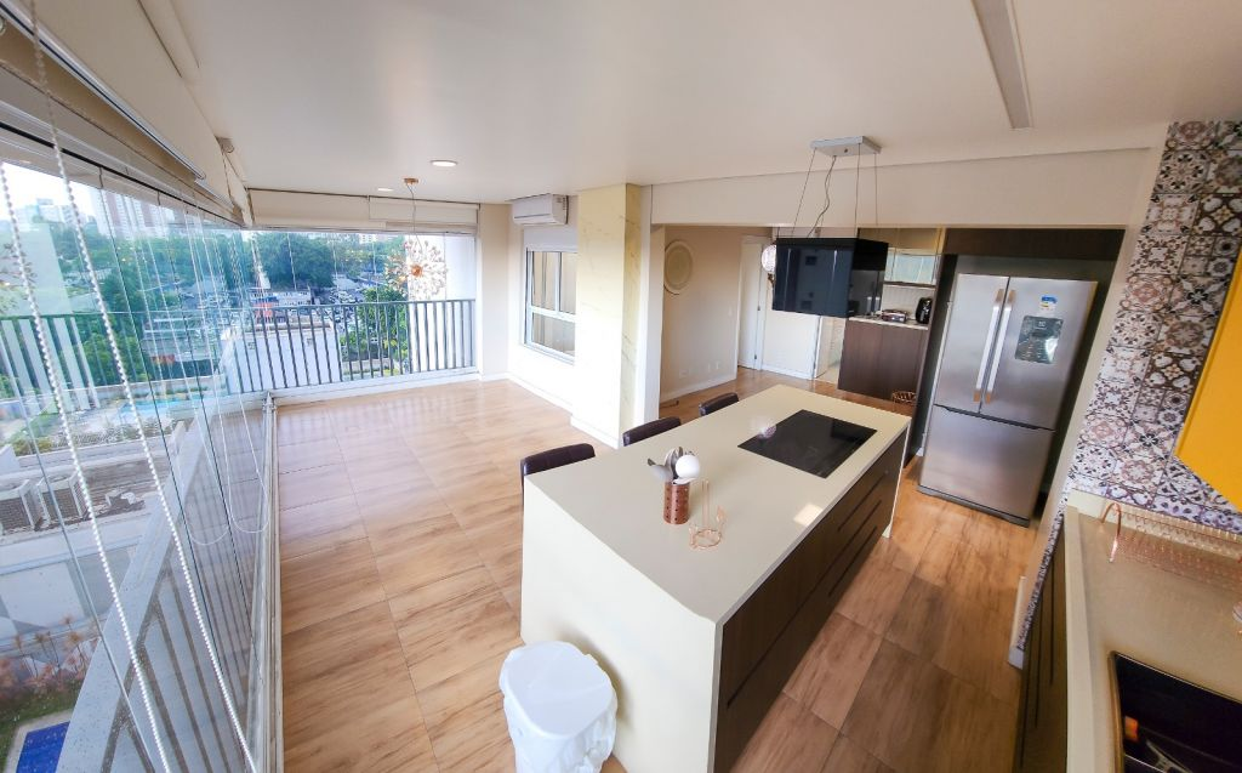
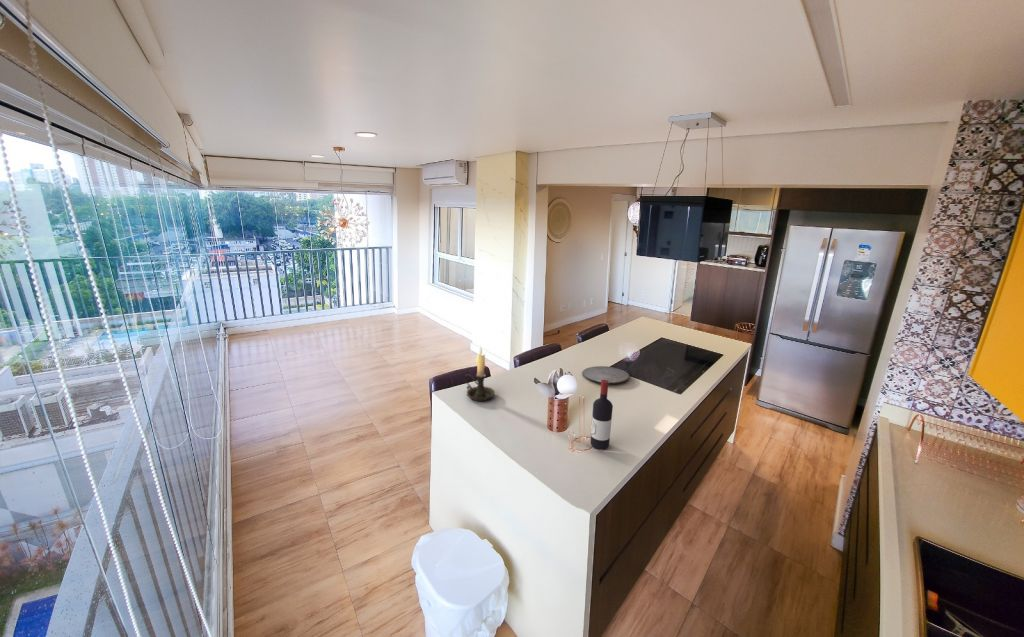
+ wine bottle [590,380,614,451]
+ candle holder [464,345,495,402]
+ plate [581,365,631,385]
